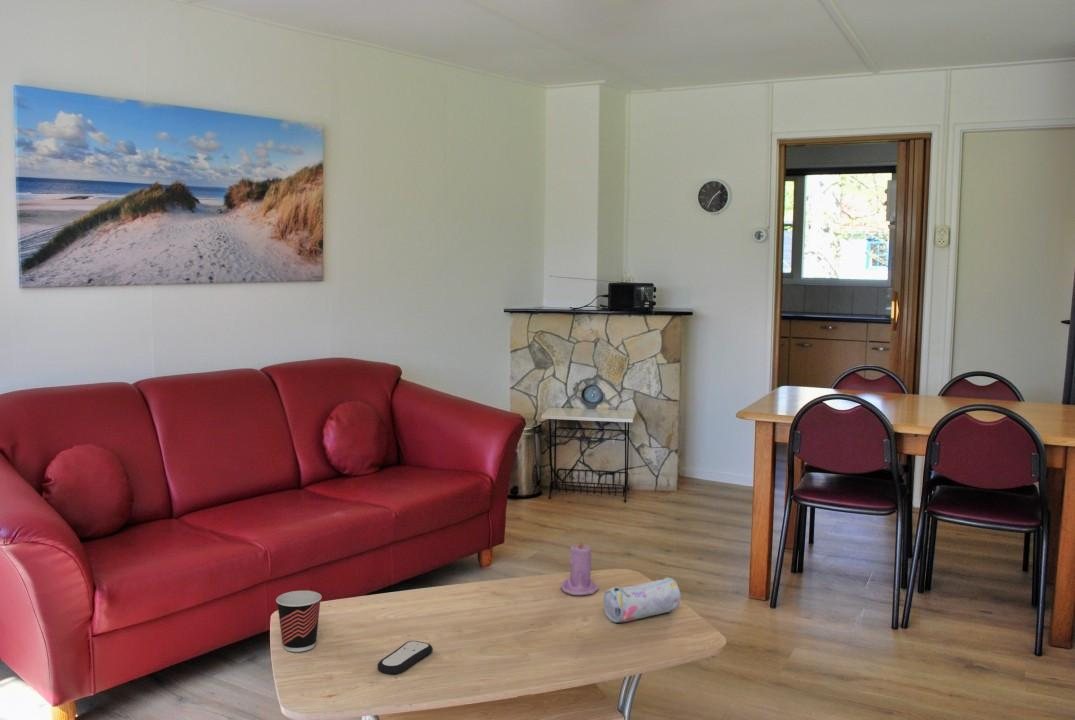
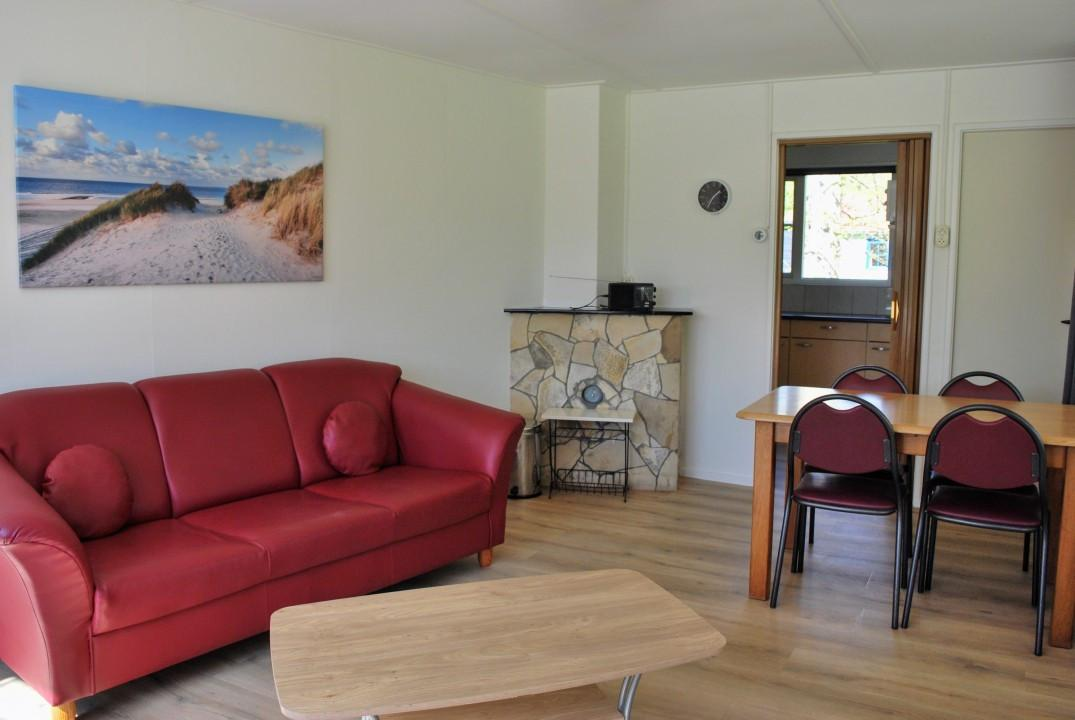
- pencil case [603,577,682,623]
- candle [560,538,600,596]
- remote control [377,640,434,675]
- cup [275,590,323,653]
